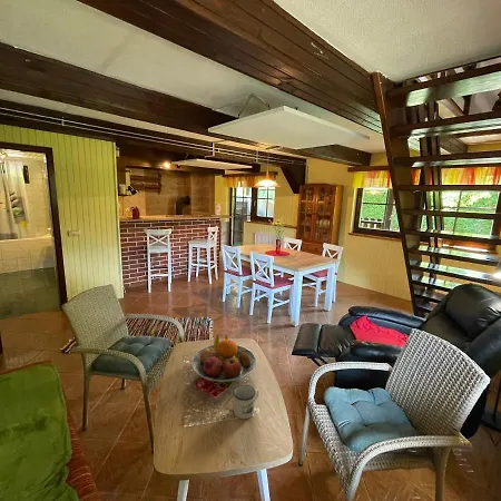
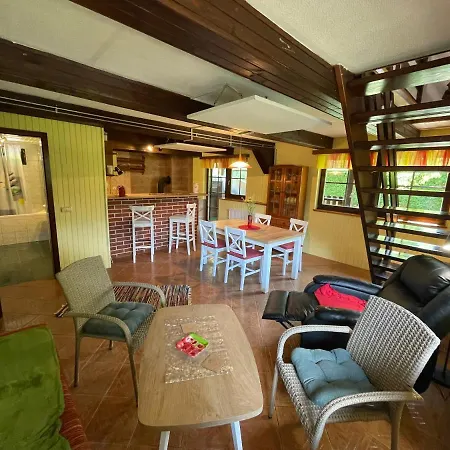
- fruit bowl [190,333,257,383]
- mug [233,384,259,420]
